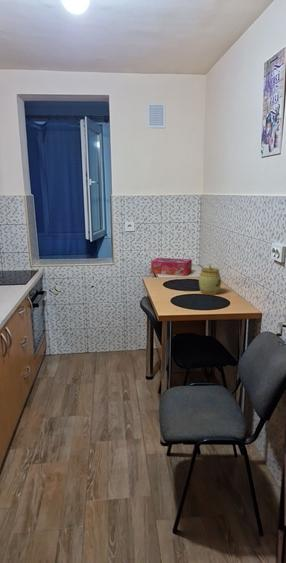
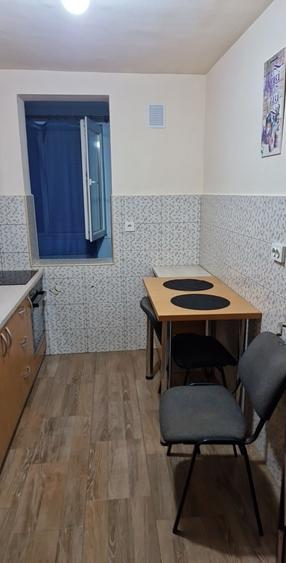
- jar [198,264,222,295]
- tissue box [150,257,193,277]
